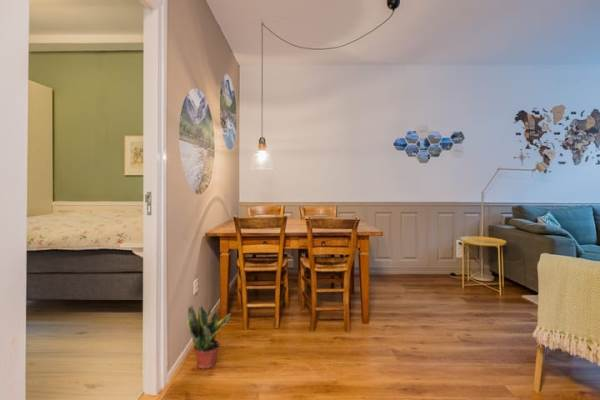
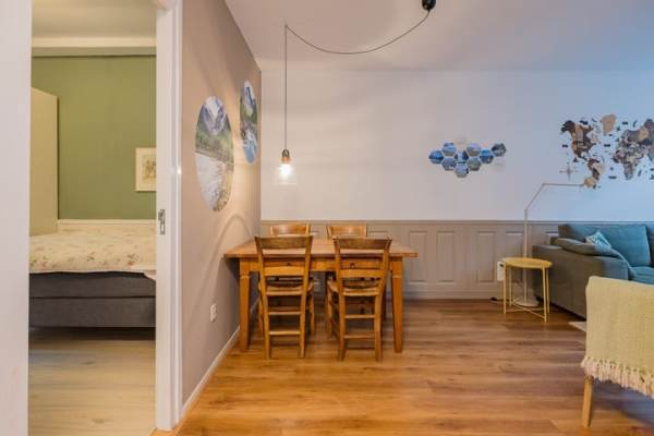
- potted plant [186,304,232,369]
